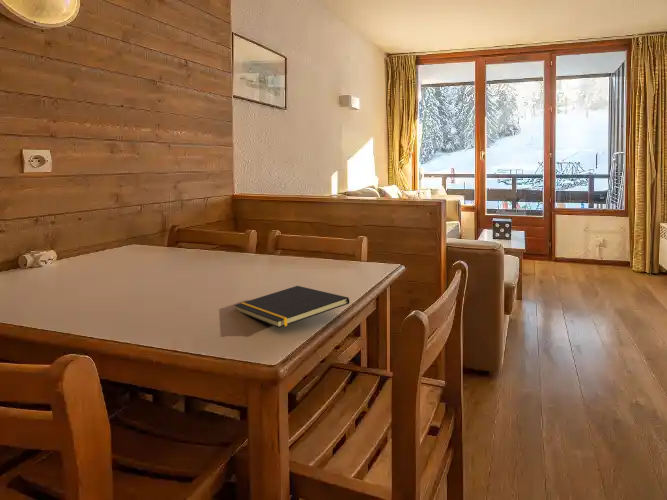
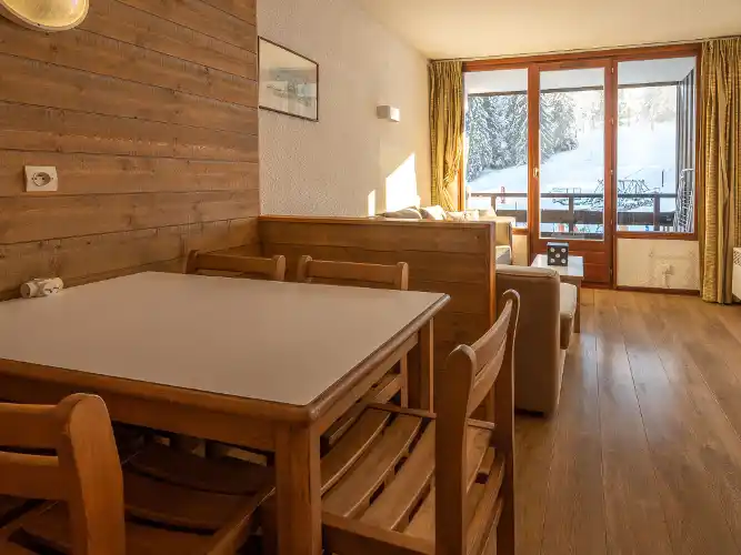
- notepad [234,285,350,329]
